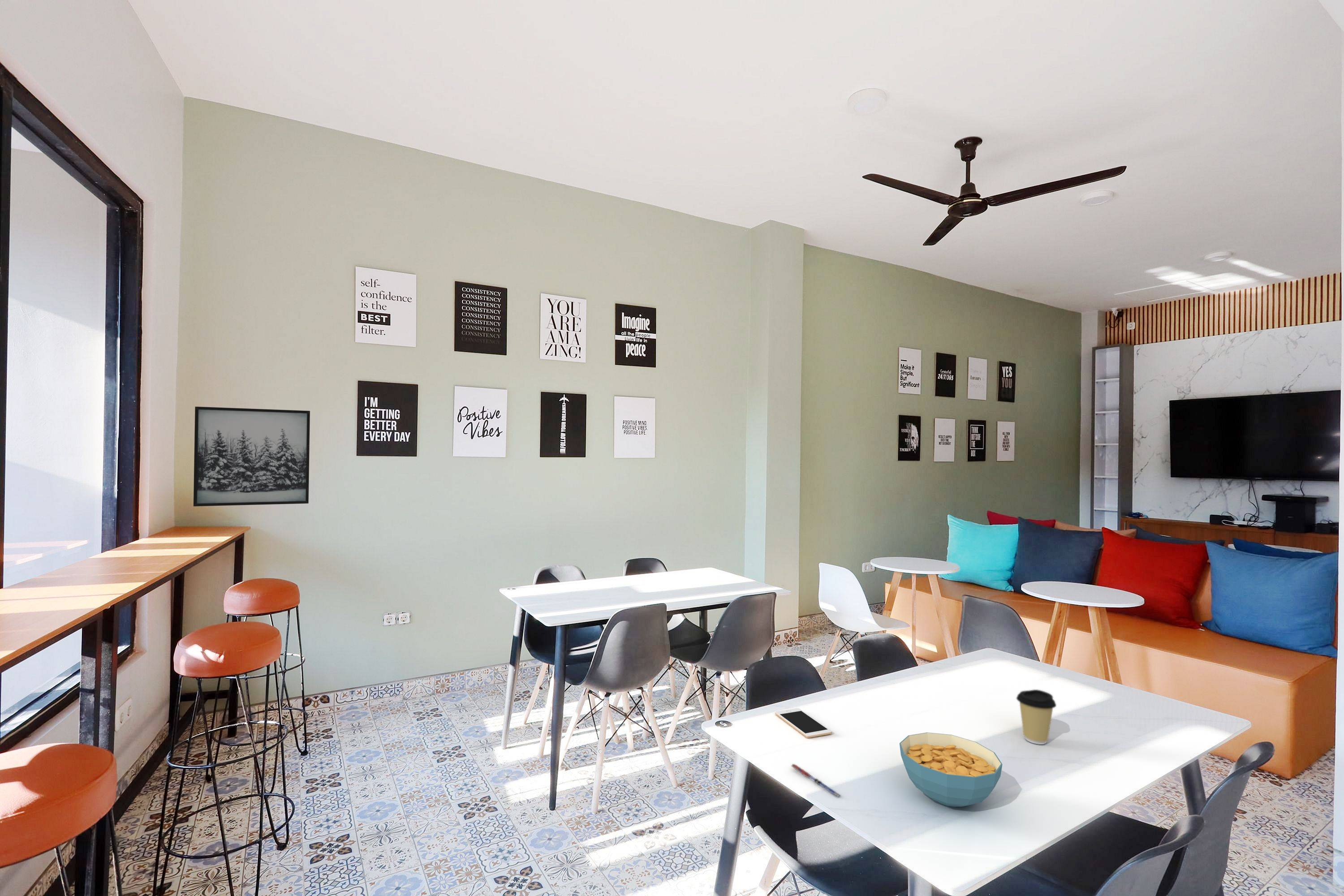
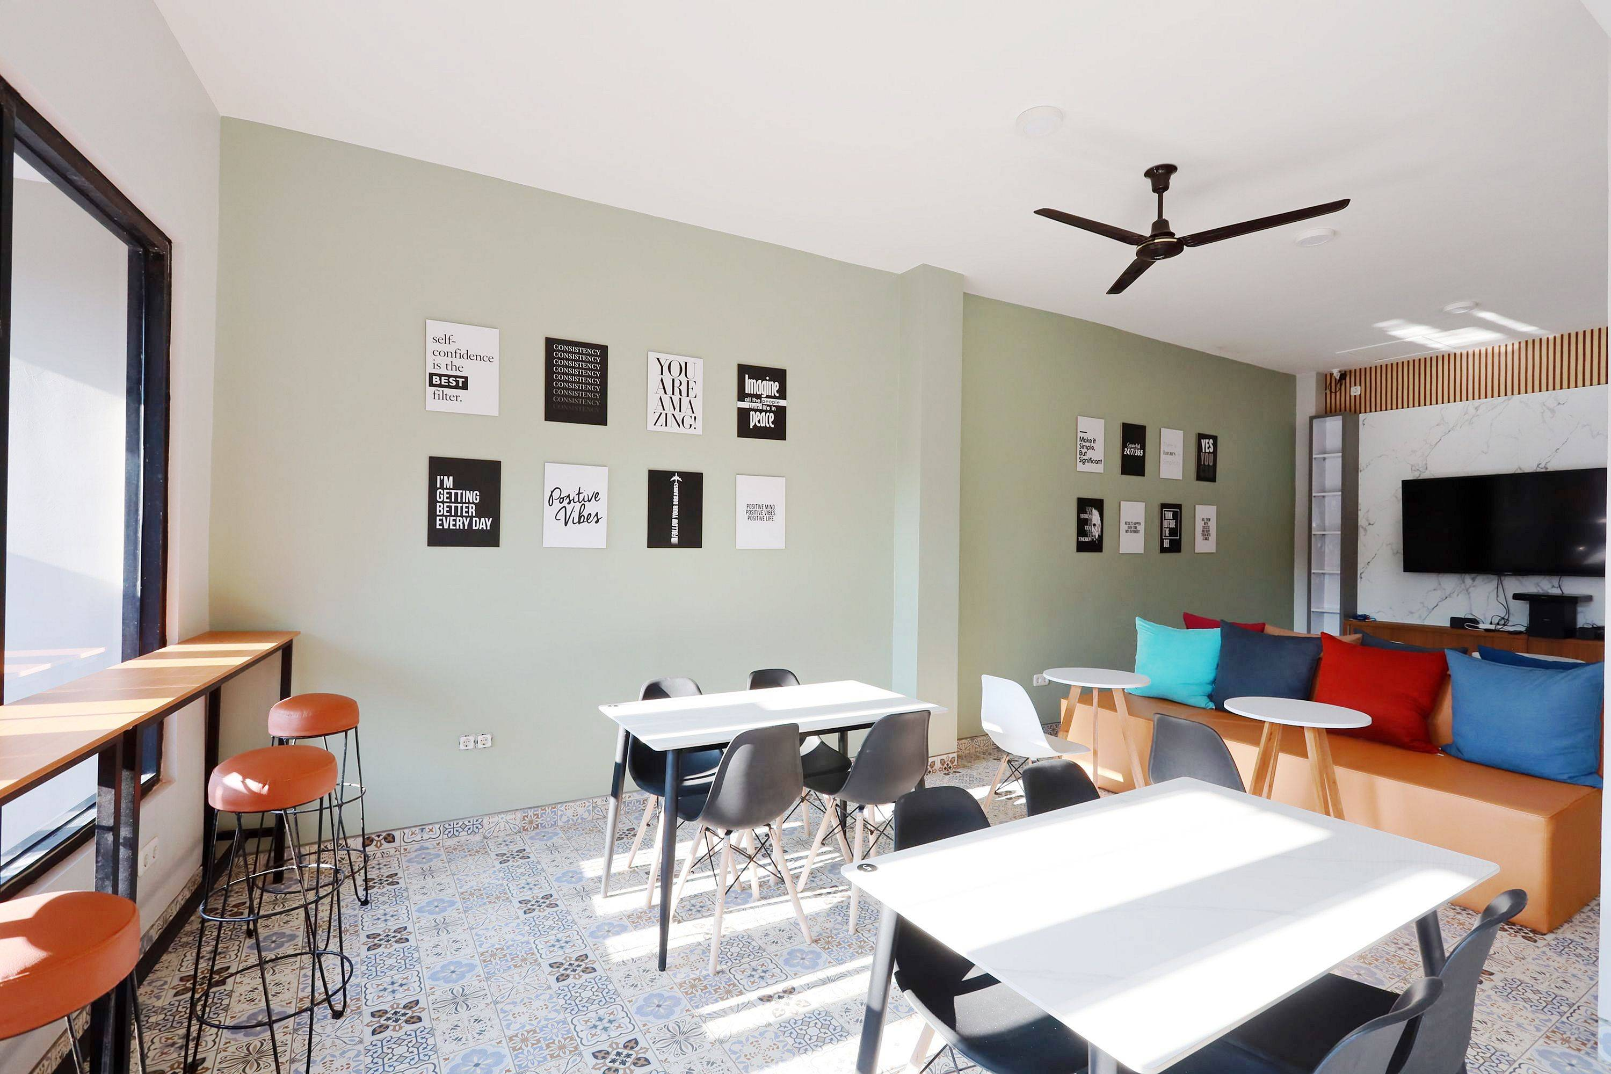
- coffee cup [1016,689,1057,745]
- pen [791,763,842,798]
- wall art [193,406,310,507]
- cell phone [775,708,832,738]
- cereal bowl [899,732,1003,808]
